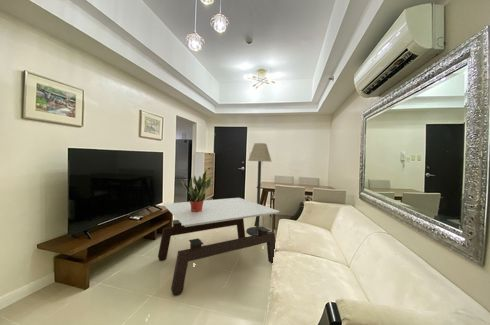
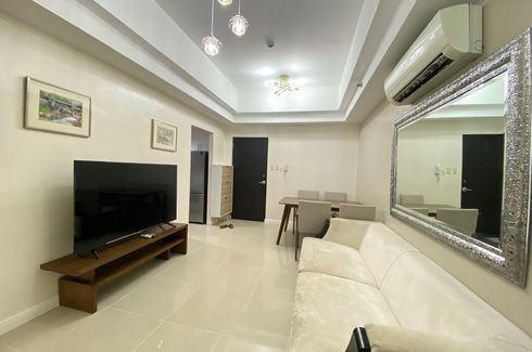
- coffee table [157,197,281,297]
- floor lamp [245,142,273,236]
- potted plant [181,169,212,212]
